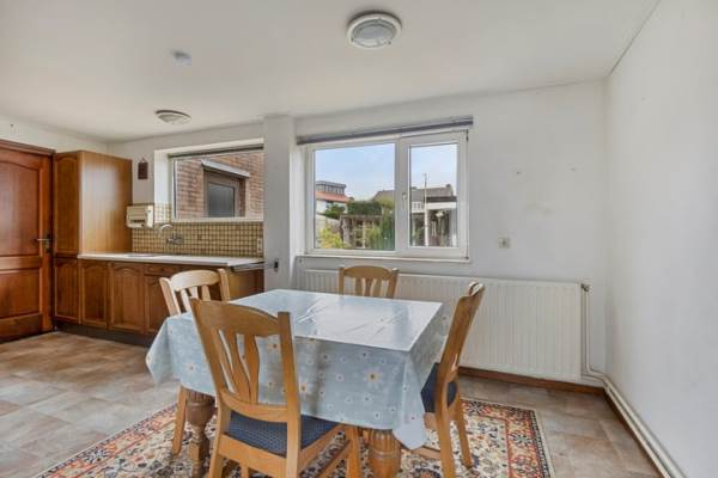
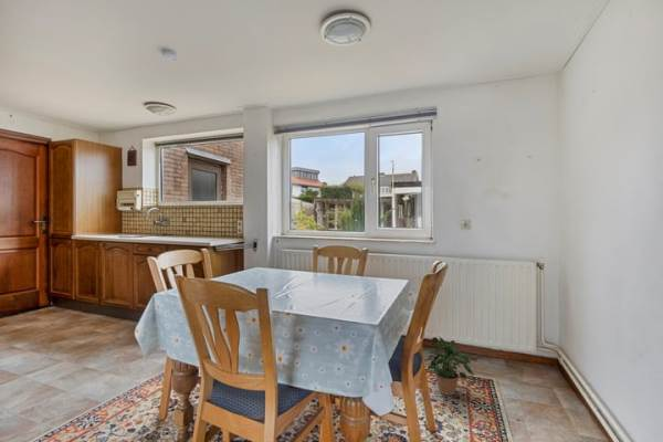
+ potted plant [423,336,480,396]
